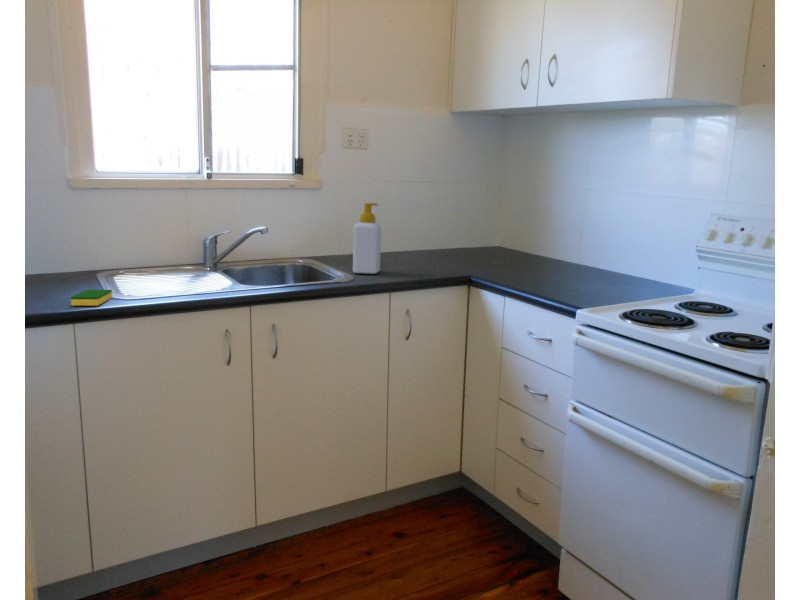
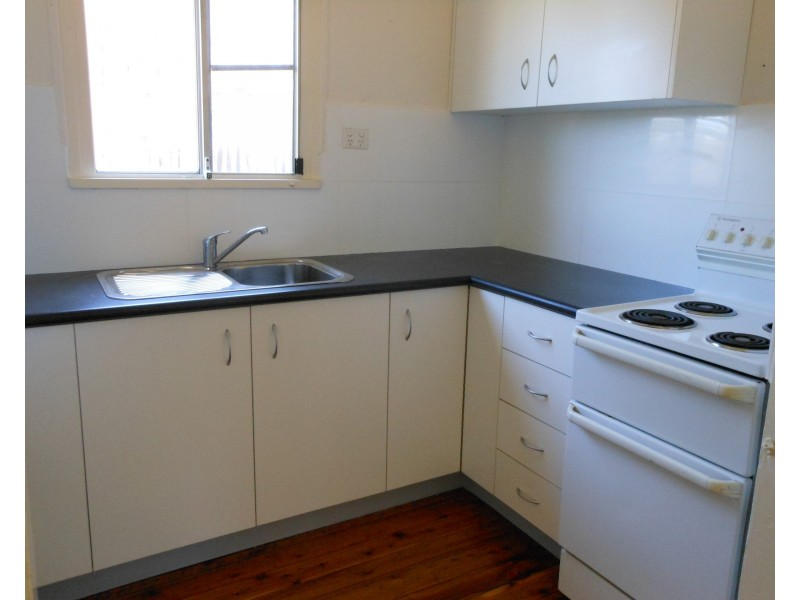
- dish sponge [70,289,113,307]
- soap bottle [352,202,382,275]
